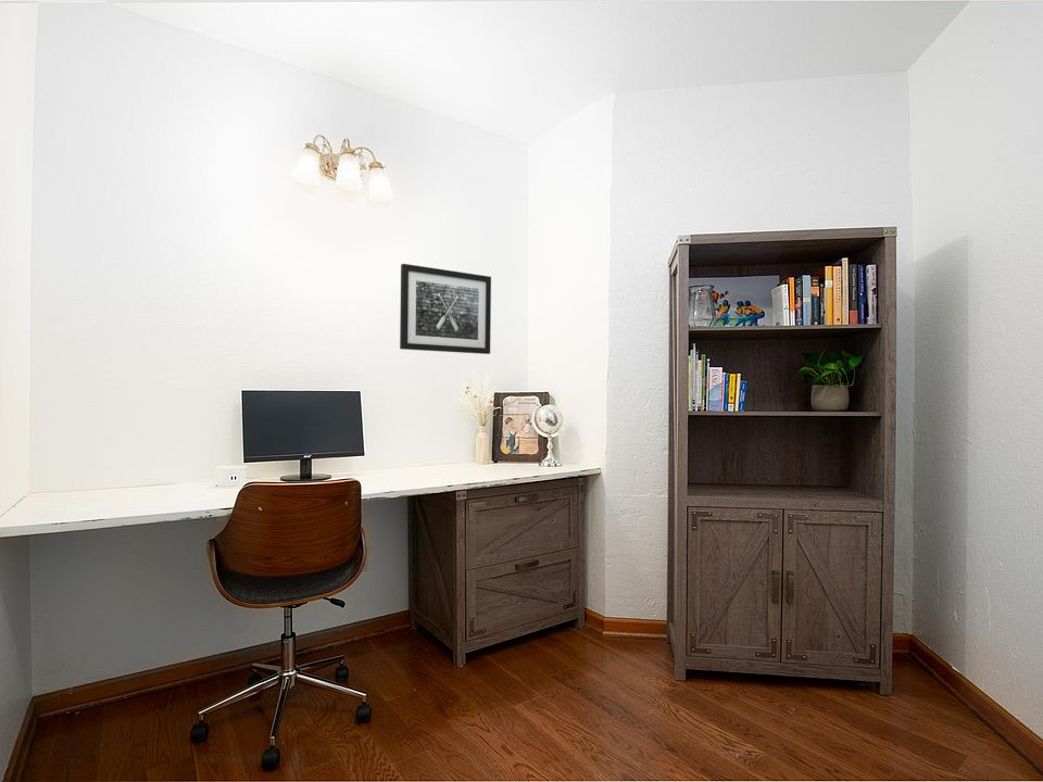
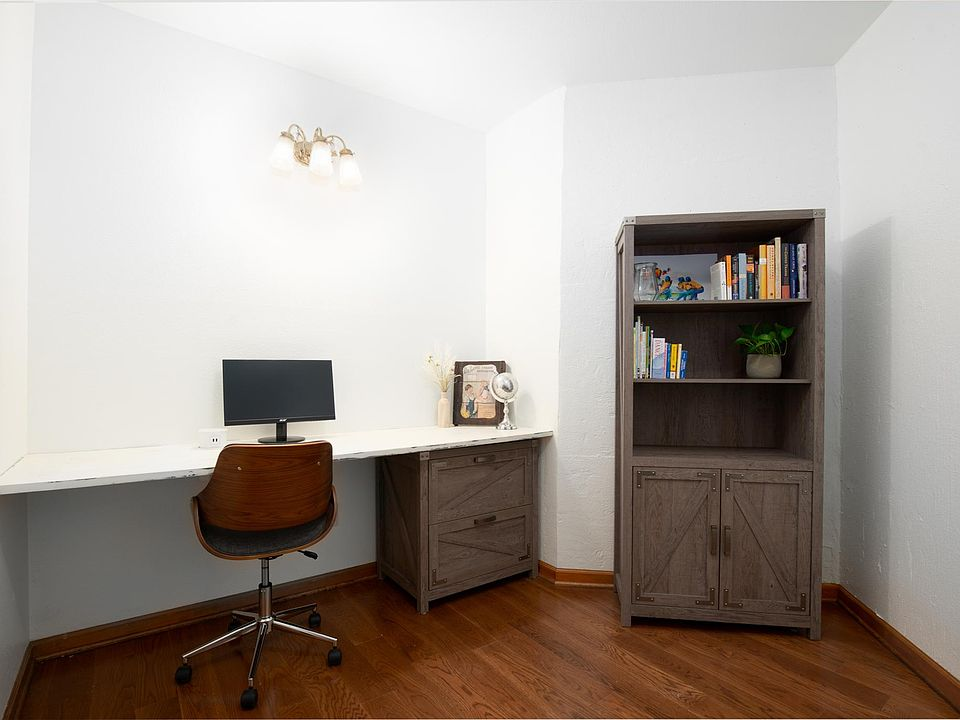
- wall art [399,263,492,355]
